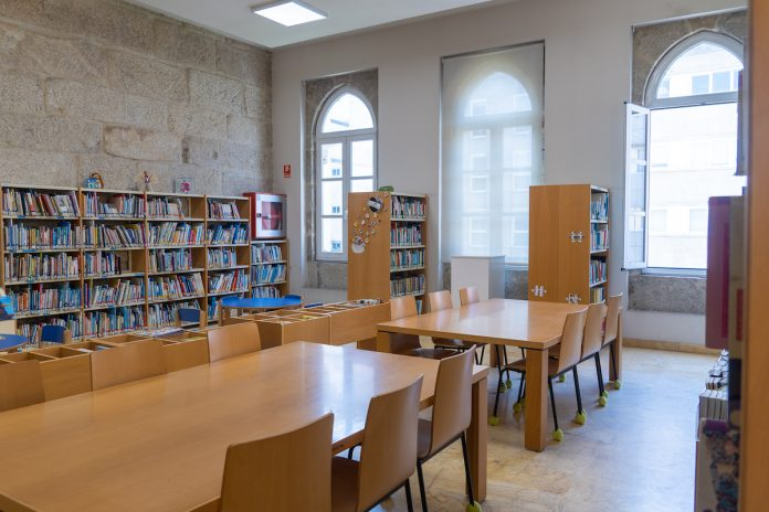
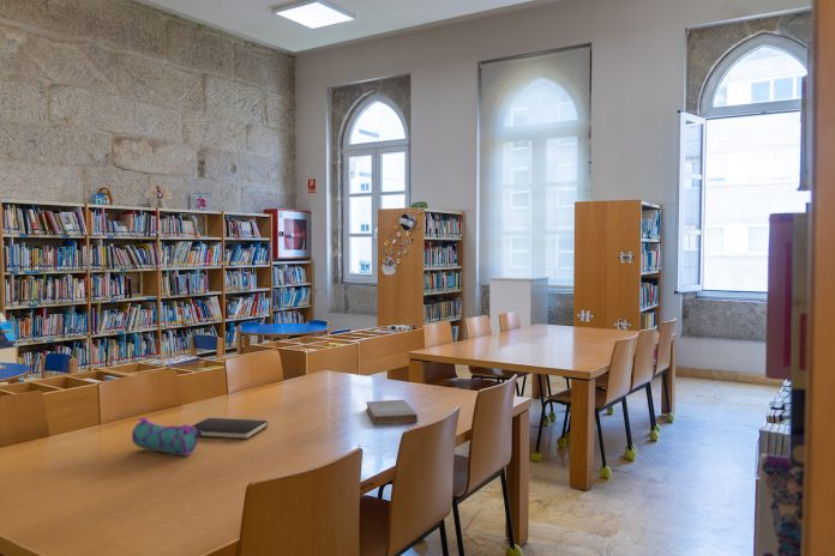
+ book [365,399,419,425]
+ hardcover book [191,417,269,441]
+ pencil case [131,416,202,457]
